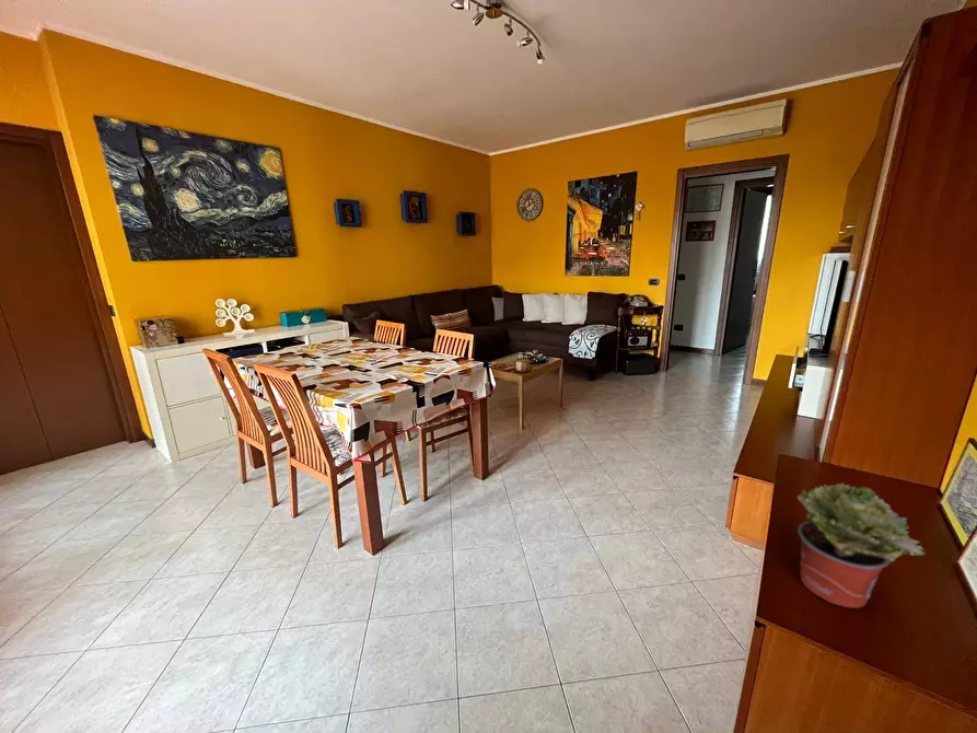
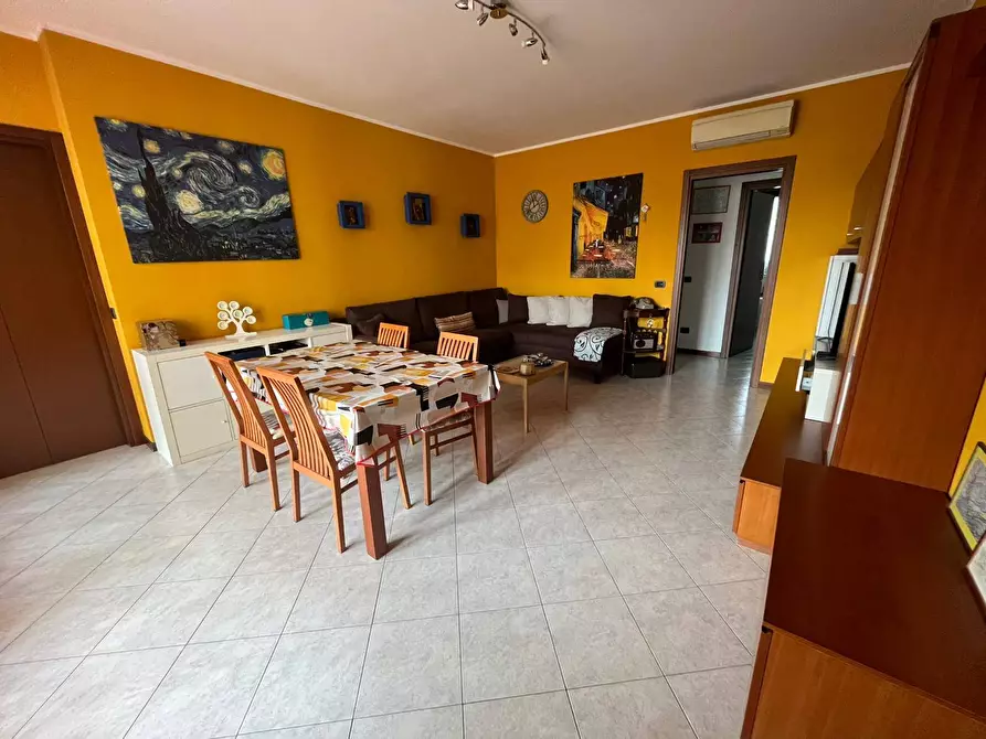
- potted plant [796,482,927,609]
